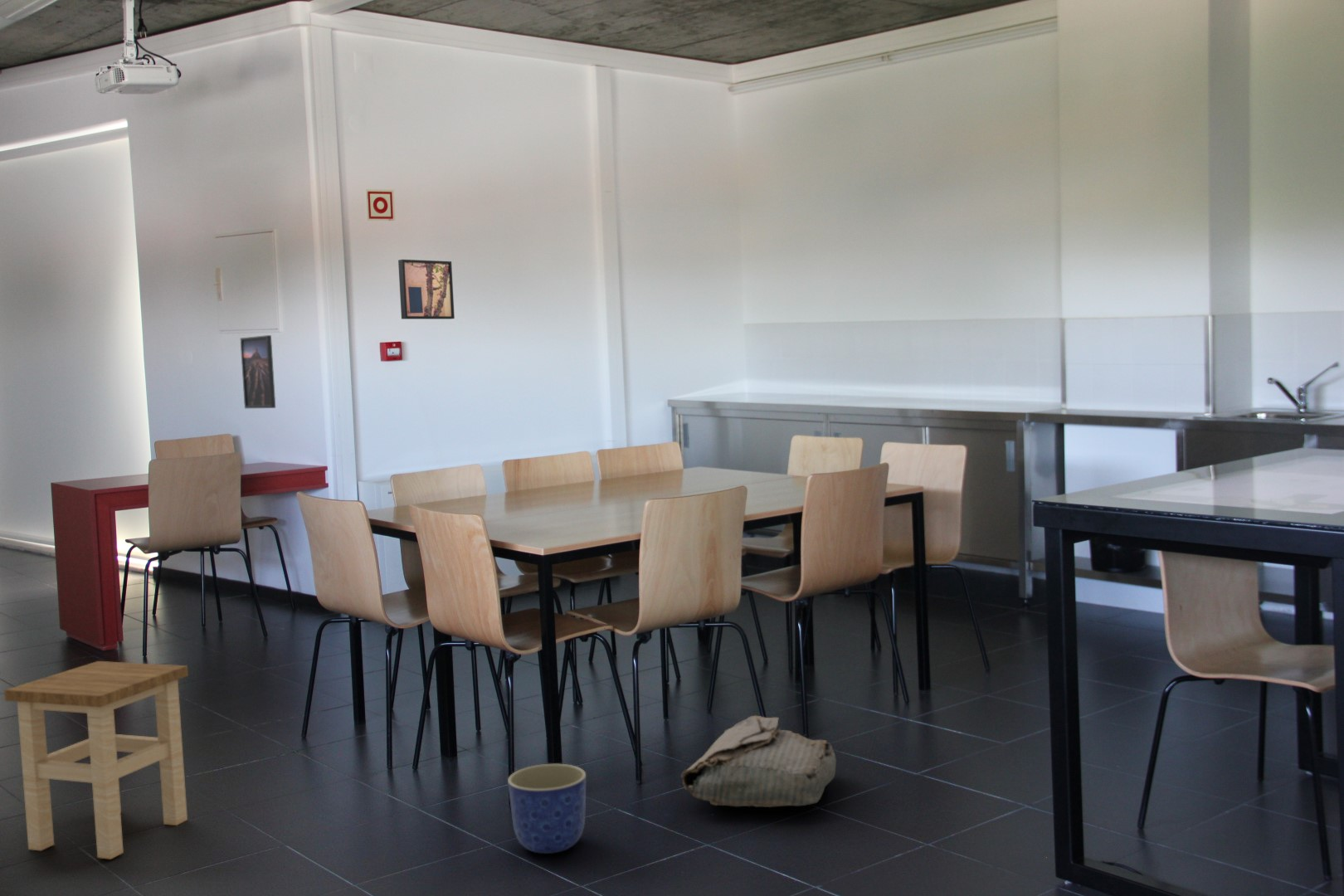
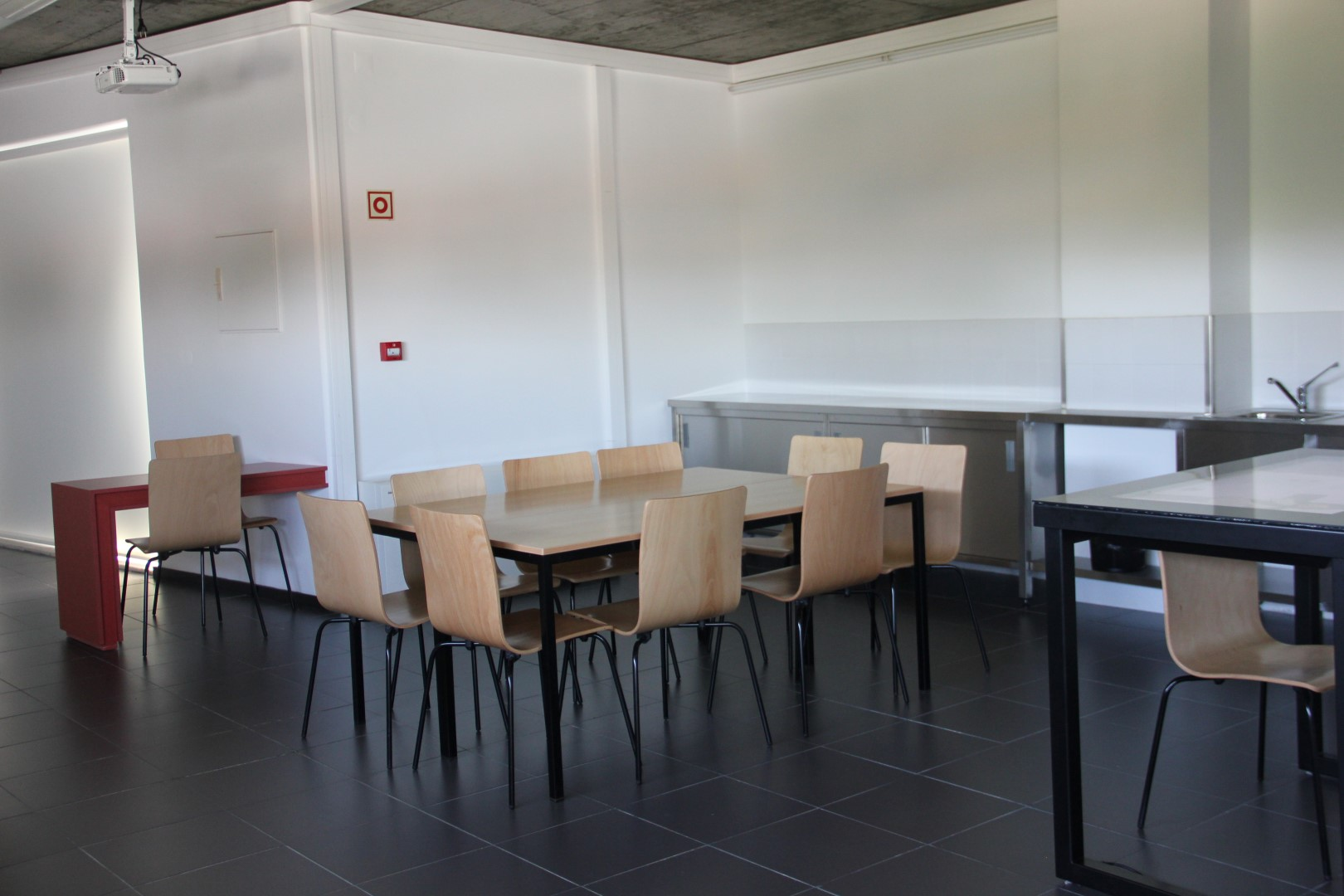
- planter [507,763,587,855]
- stool [3,660,189,860]
- bag [679,715,837,808]
- wall art [397,259,455,320]
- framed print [240,334,276,409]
